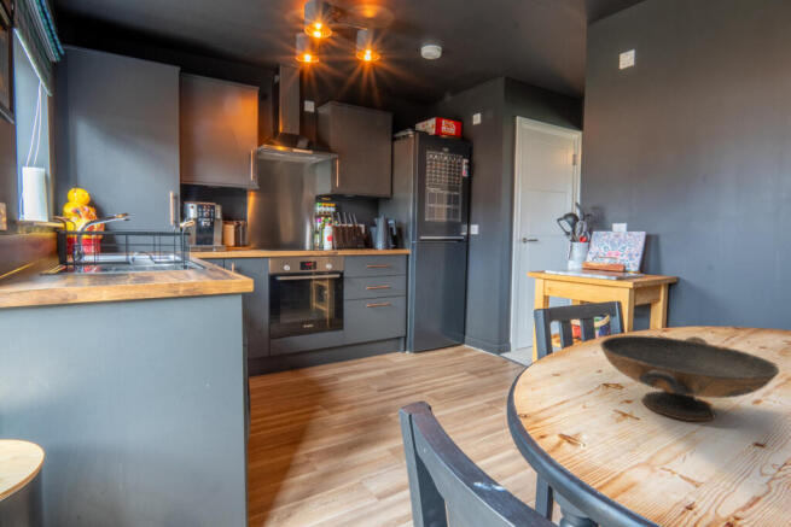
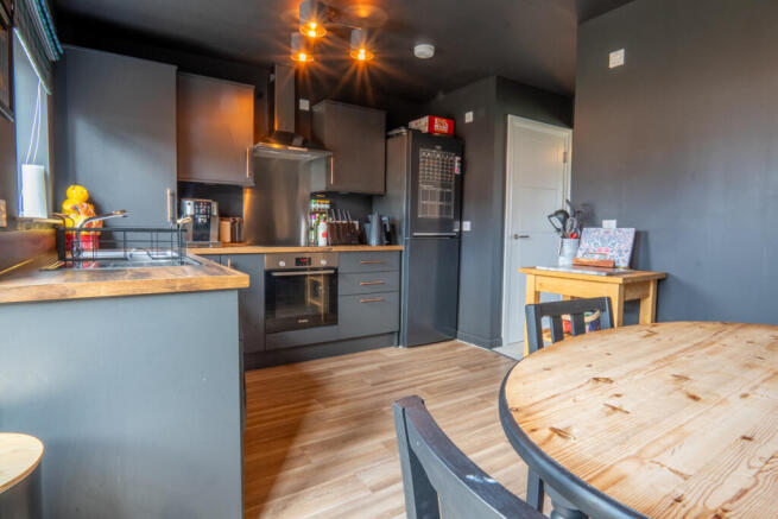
- decorative bowl [599,334,780,422]
